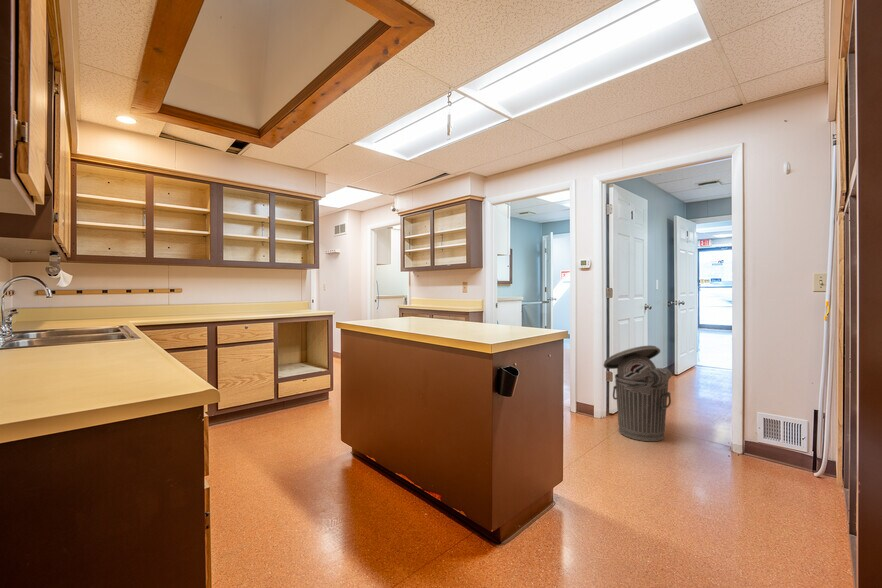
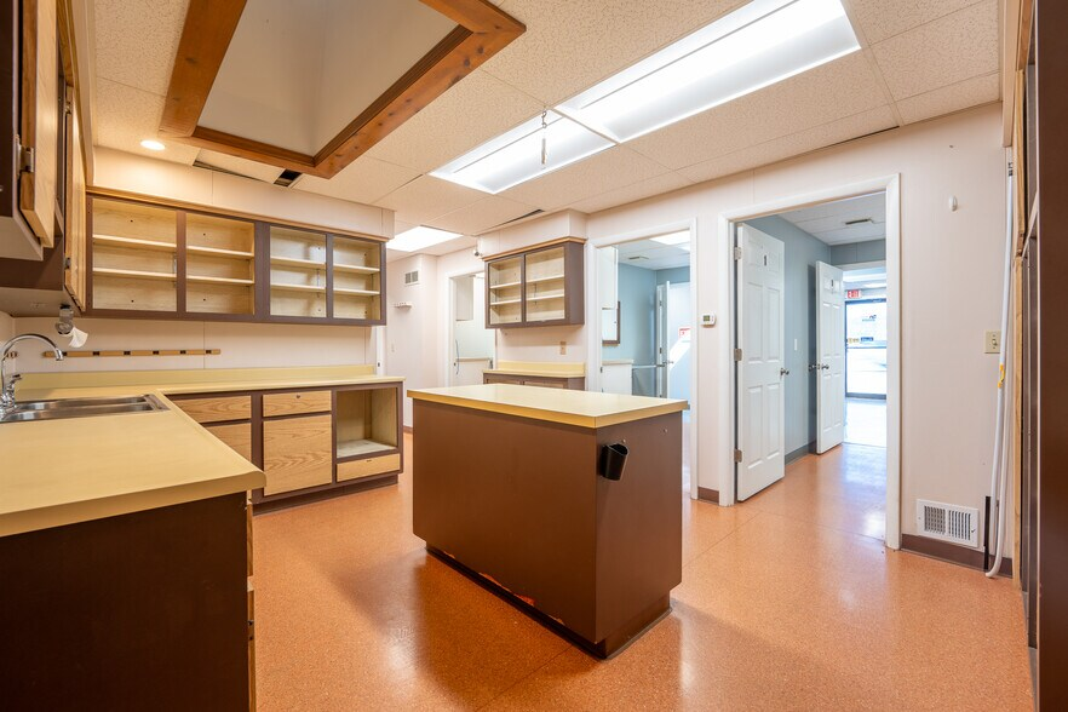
- trash can [603,345,673,442]
